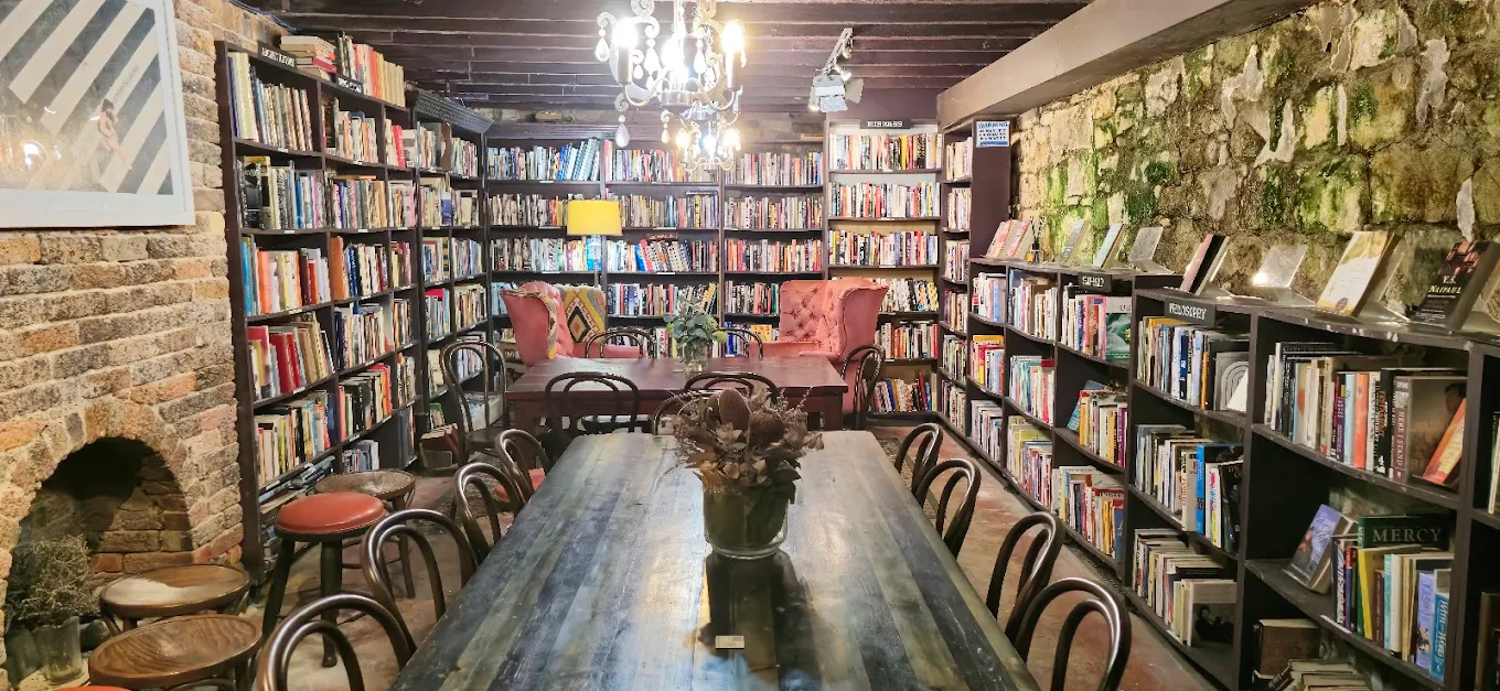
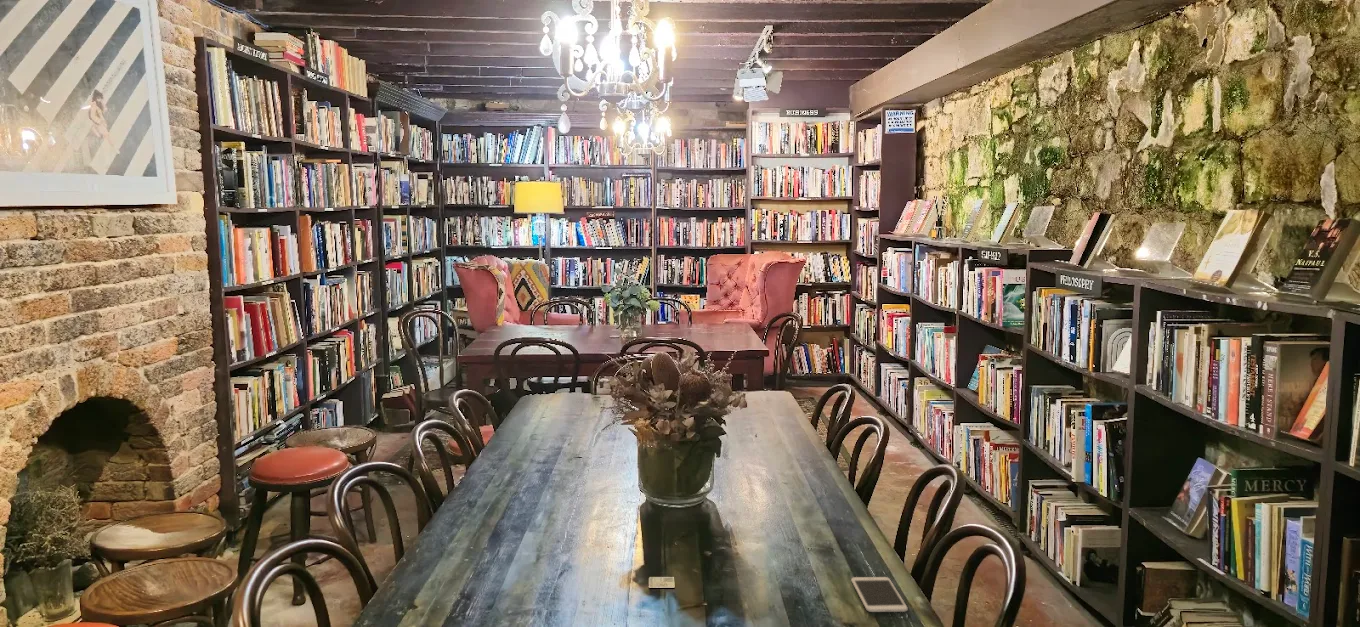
+ smartphone [850,576,909,613]
